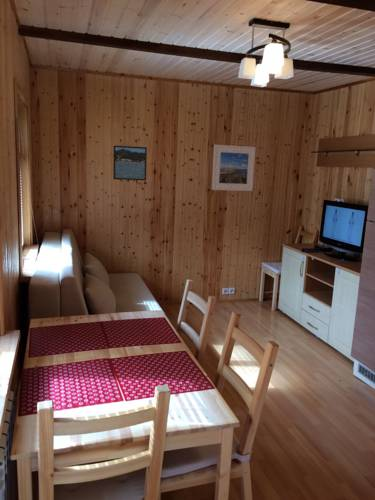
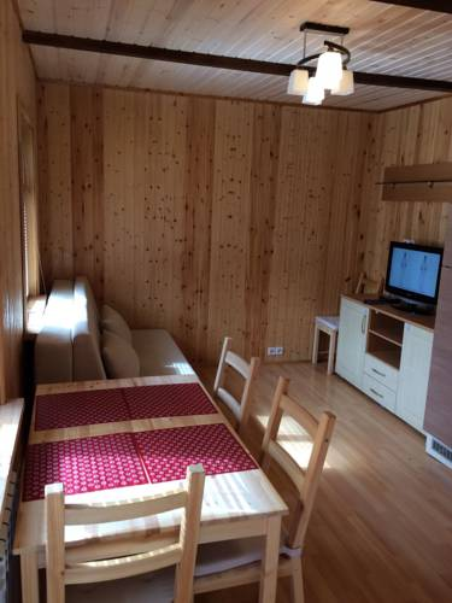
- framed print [112,145,148,181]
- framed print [211,144,257,192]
